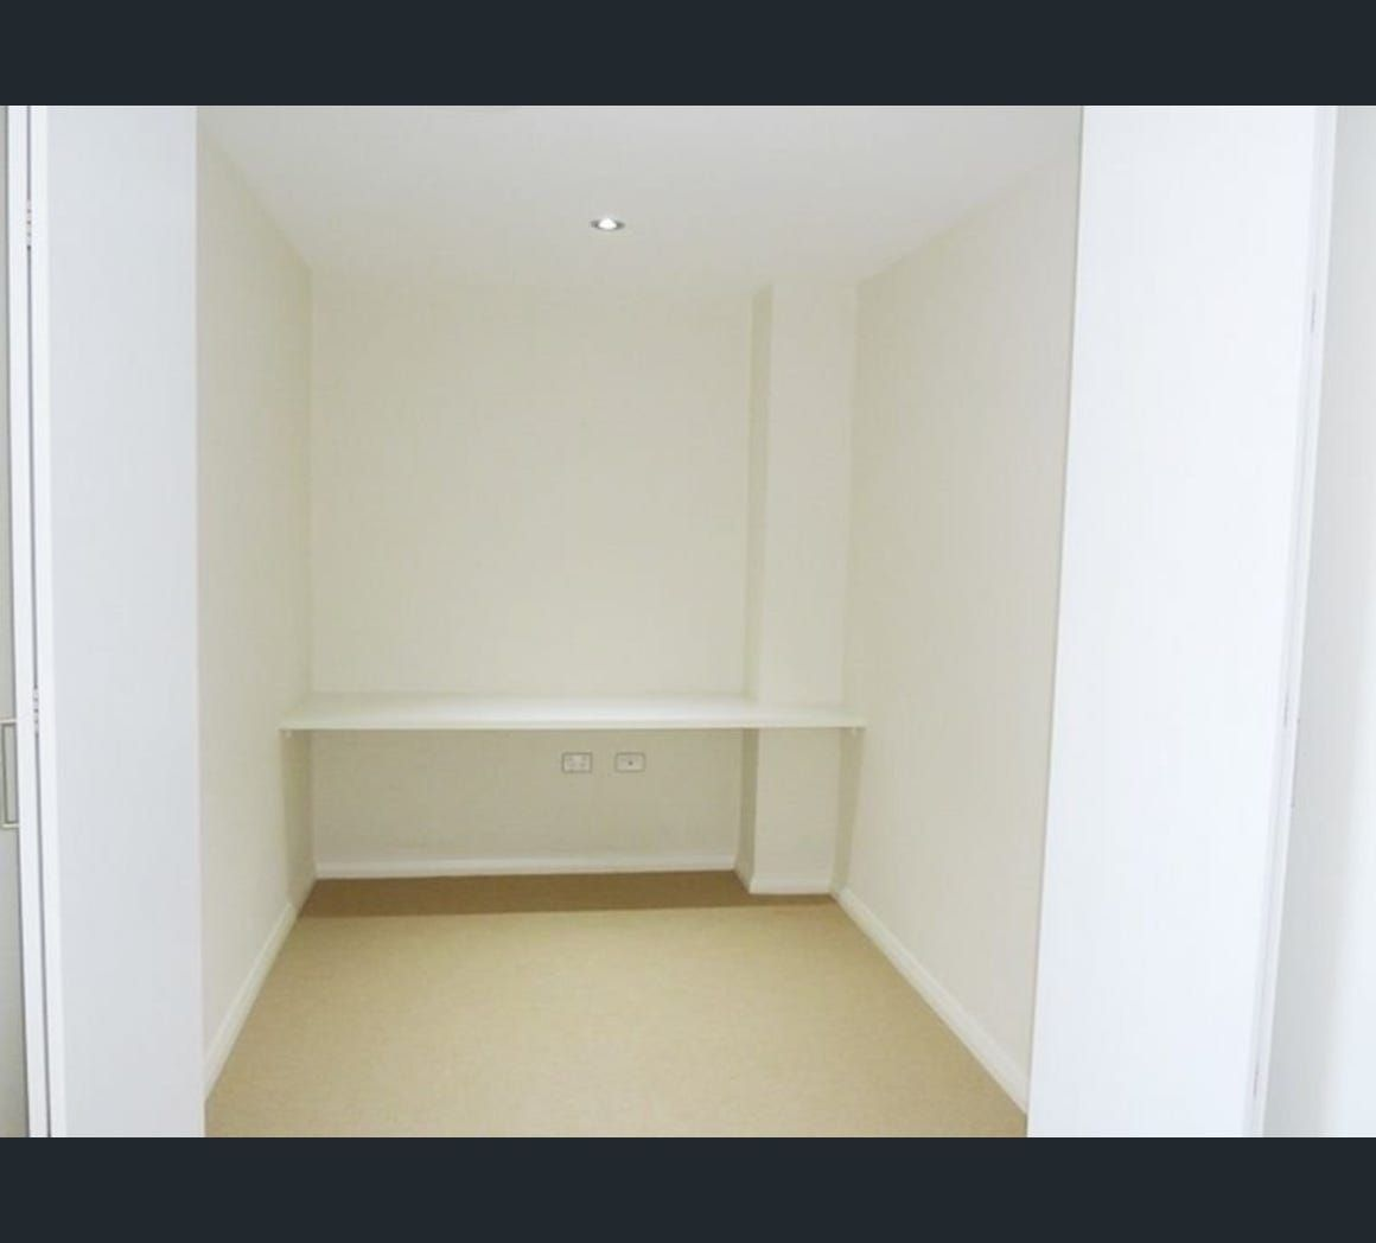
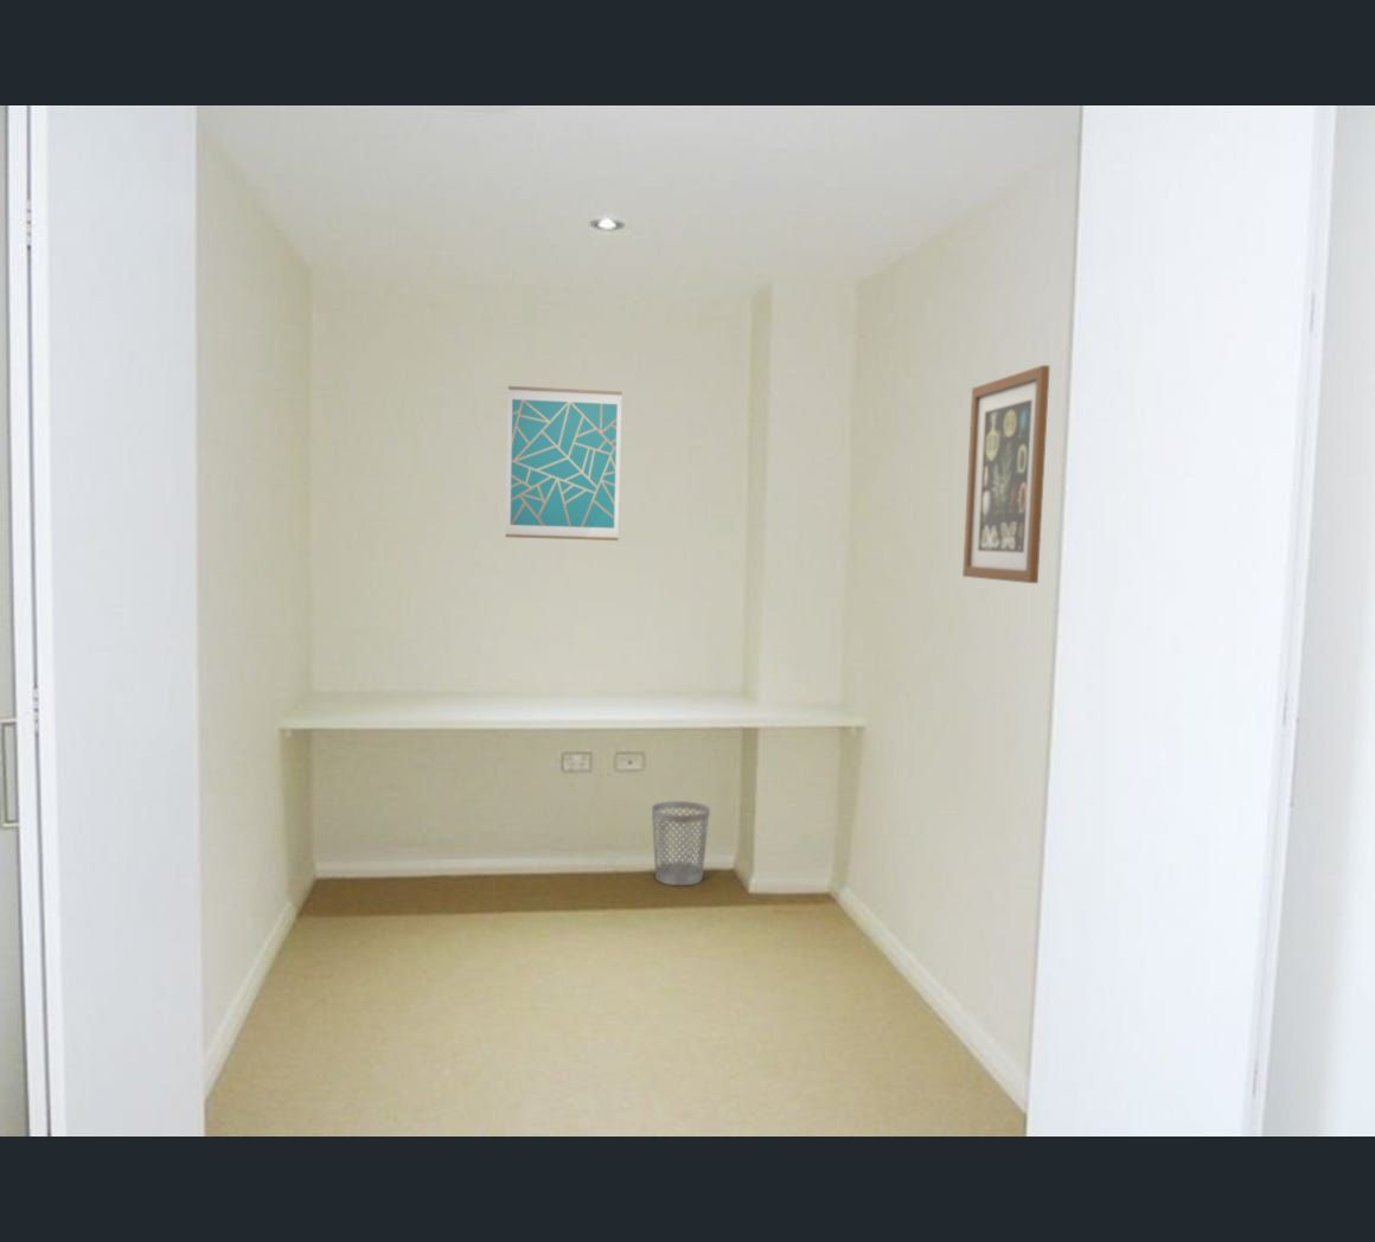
+ wall art [505,386,624,541]
+ wastebasket [650,800,711,886]
+ wall art [962,364,1052,584]
